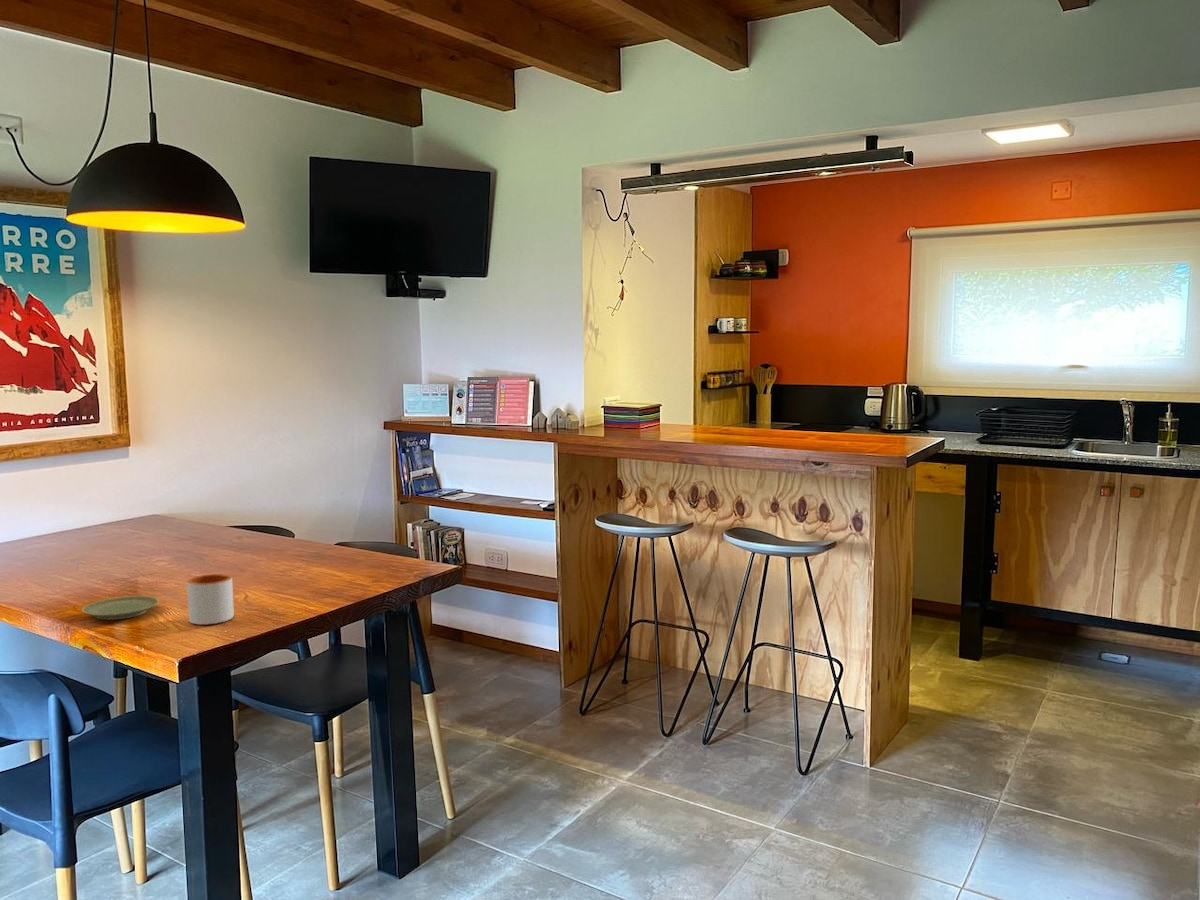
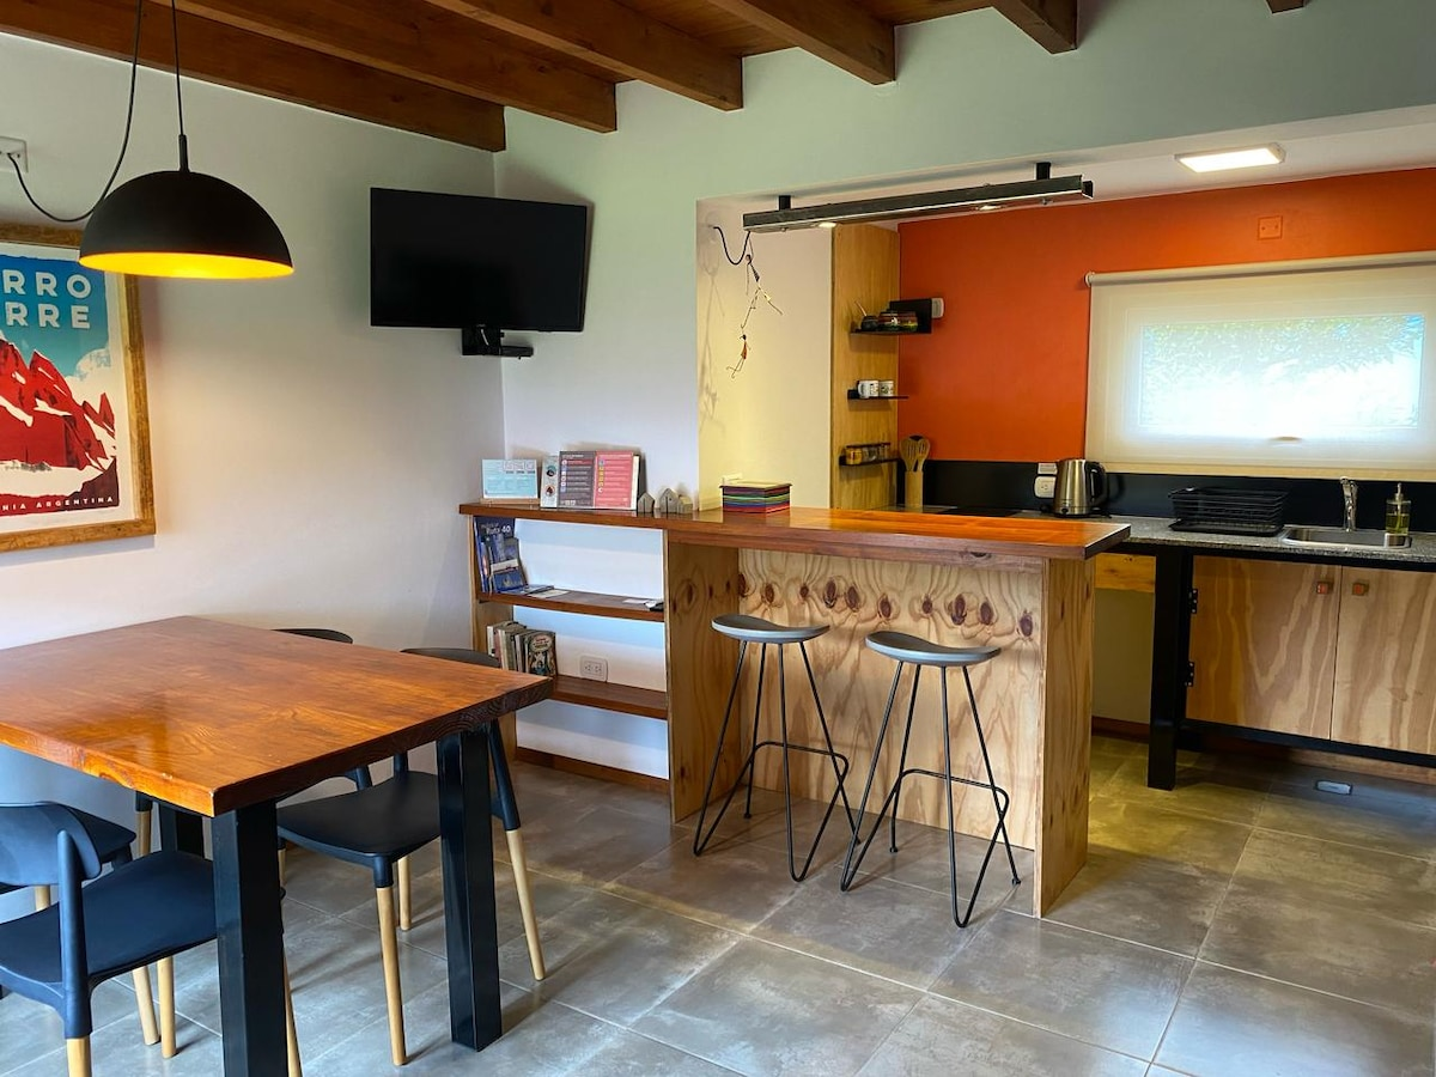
- plate [81,595,160,621]
- mug [186,573,235,626]
